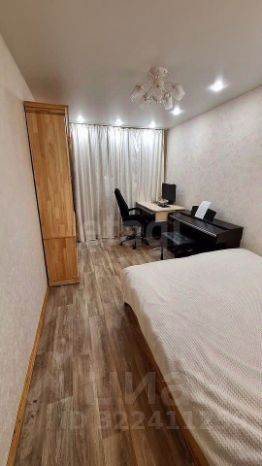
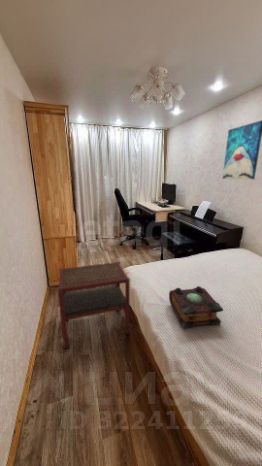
+ side table [57,261,131,350]
+ wall art [222,119,262,180]
+ book [168,285,224,329]
